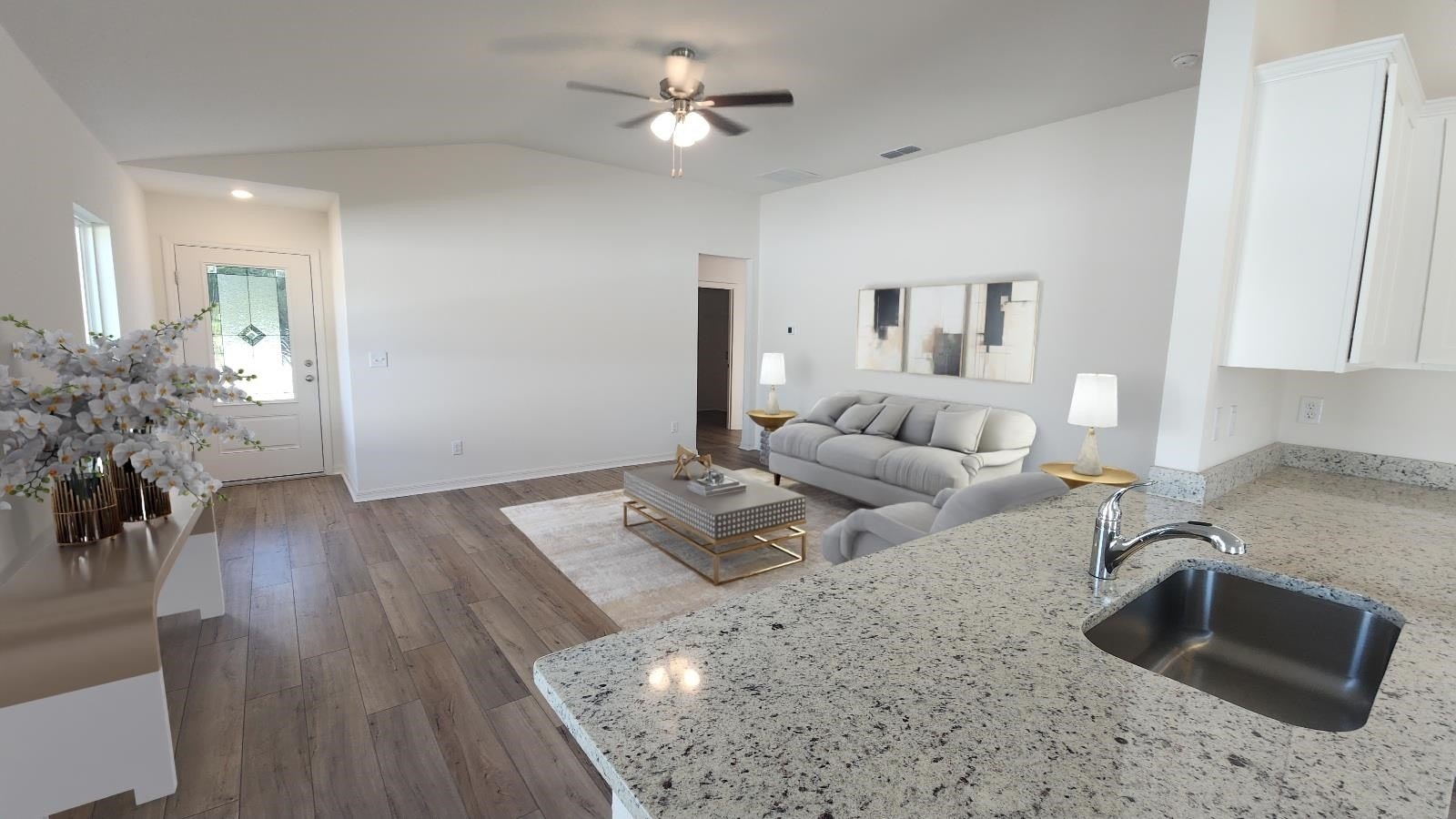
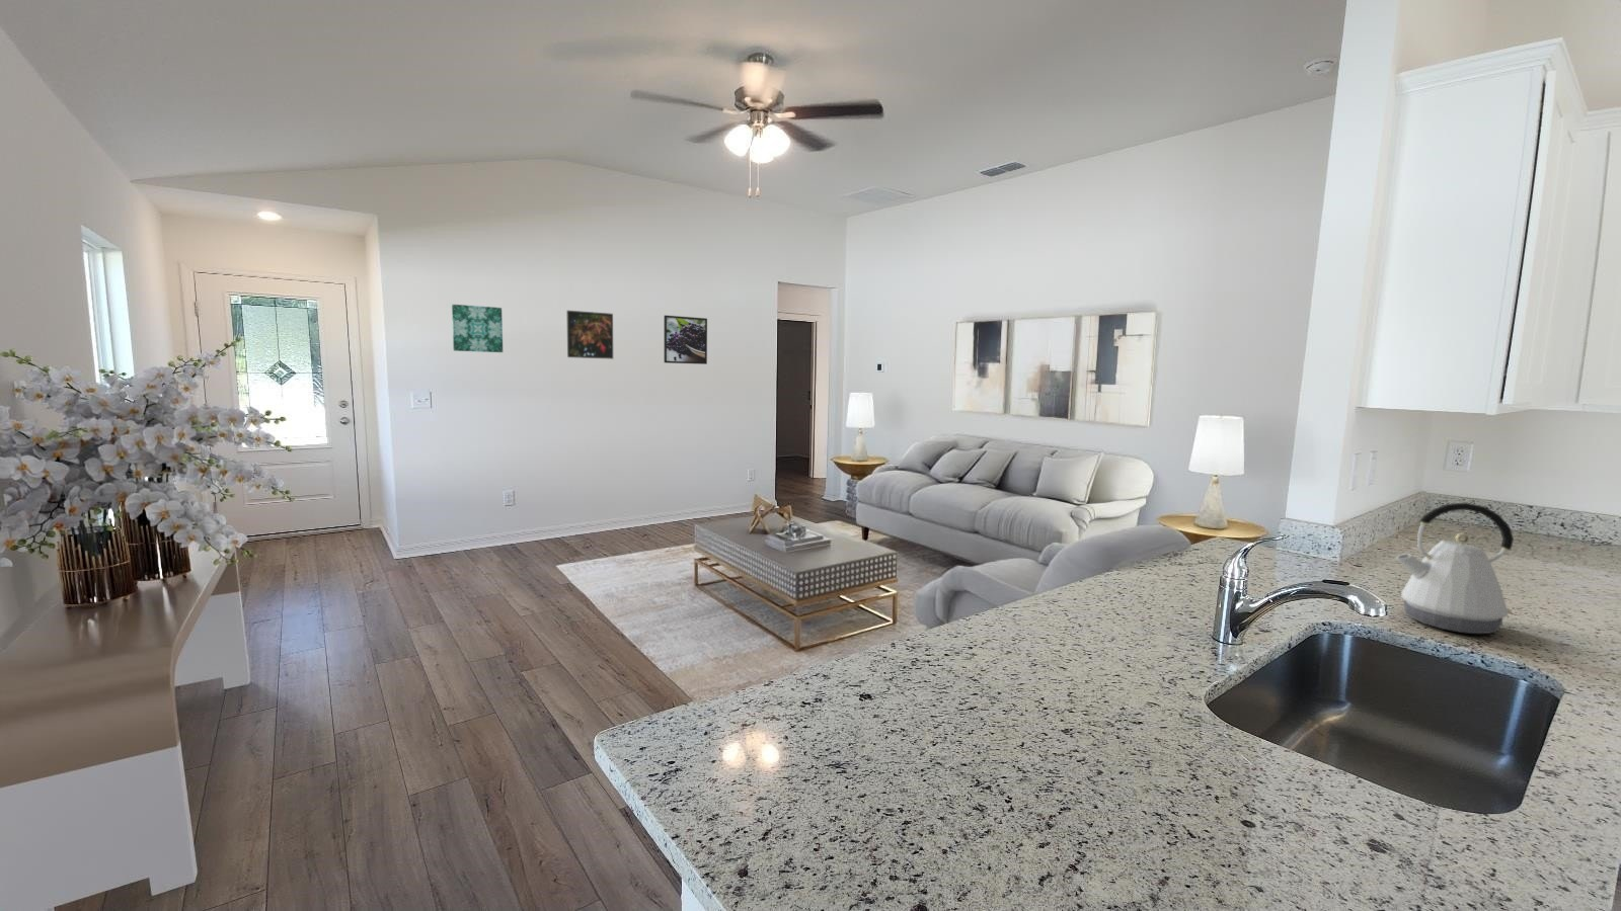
+ kettle [1395,502,1514,635]
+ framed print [662,315,708,366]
+ wall art [451,304,503,354]
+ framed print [566,309,613,360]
